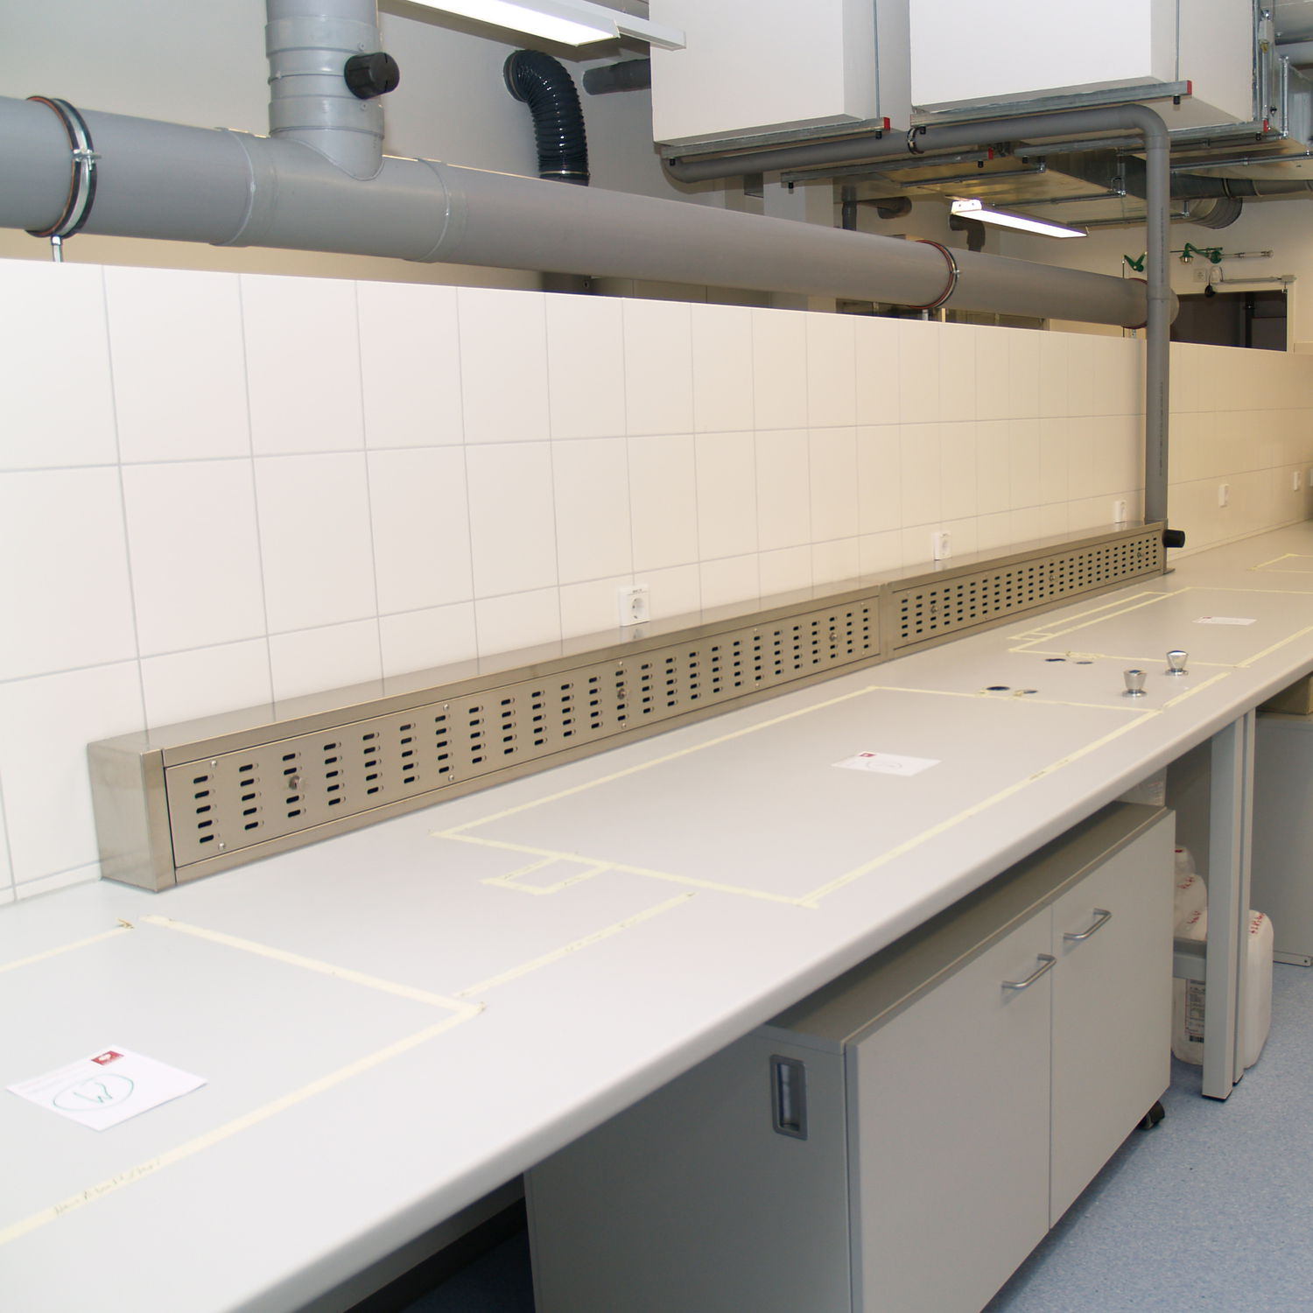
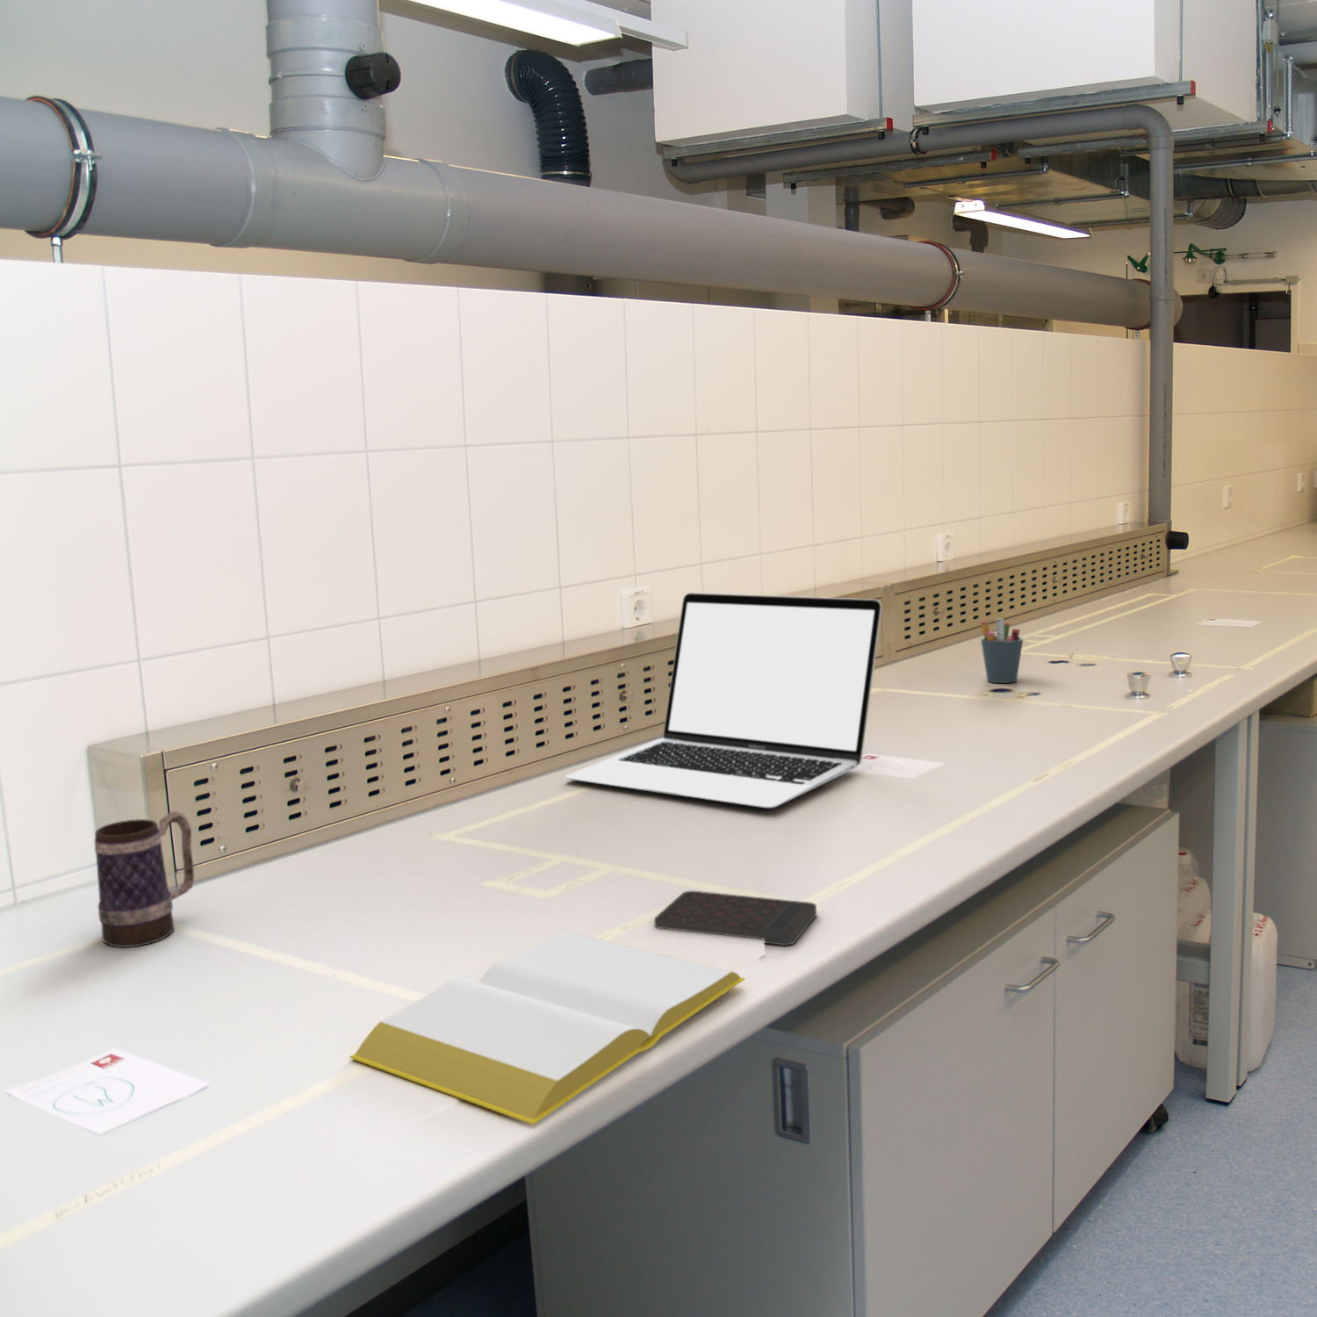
+ calculator [654,890,818,947]
+ pen holder [979,619,1024,684]
+ mug [94,810,195,948]
+ notepad [349,931,745,1126]
+ laptop [564,592,883,808]
